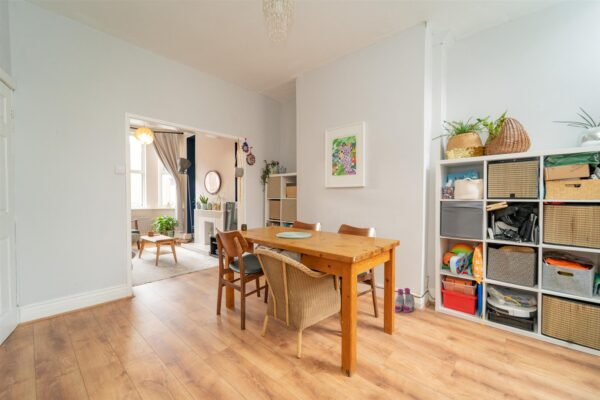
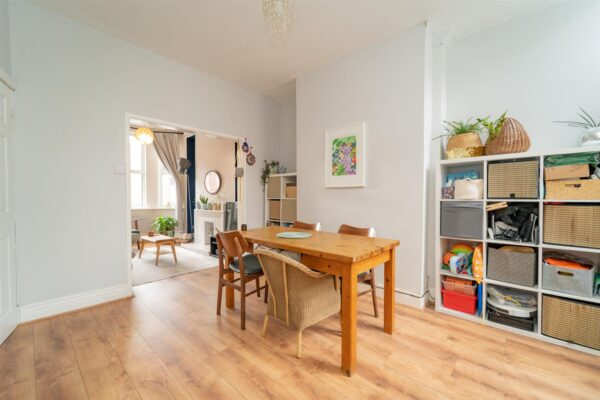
- boots [394,287,416,314]
